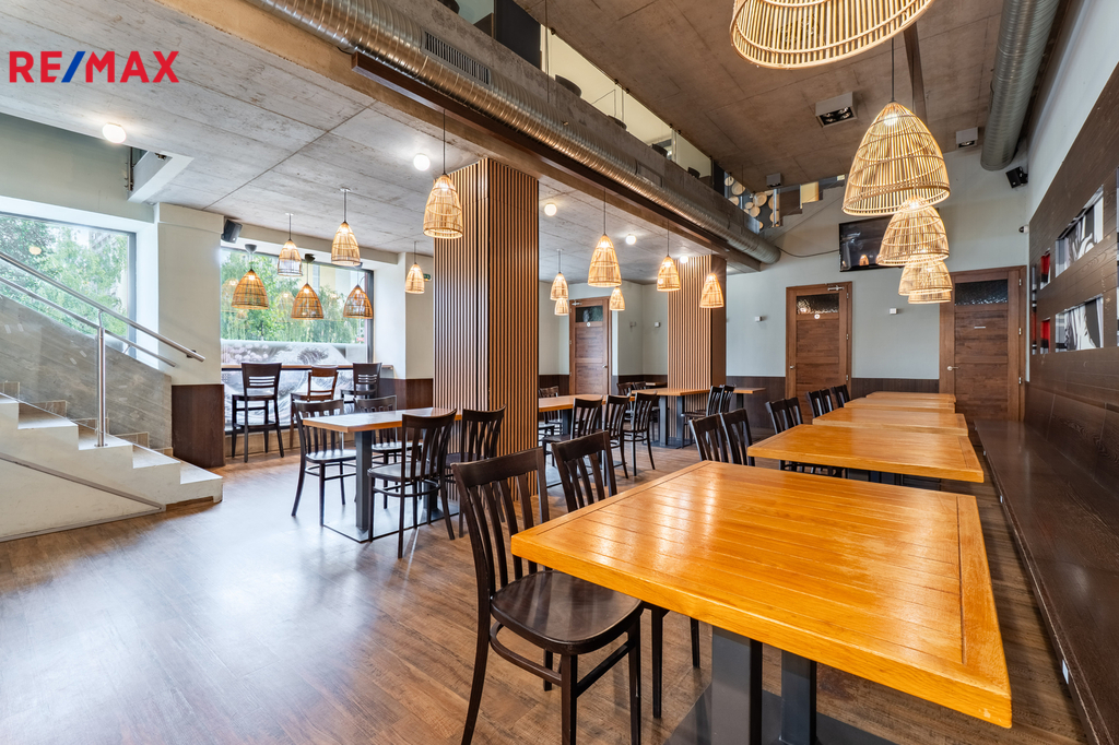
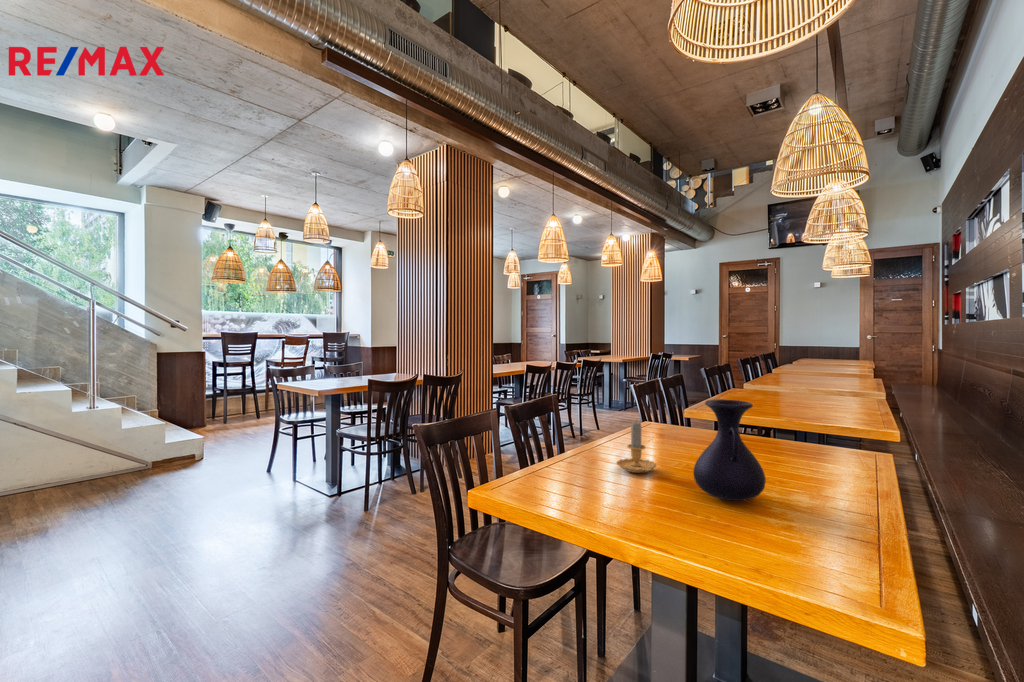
+ candle [615,421,658,474]
+ vase [692,398,767,502]
